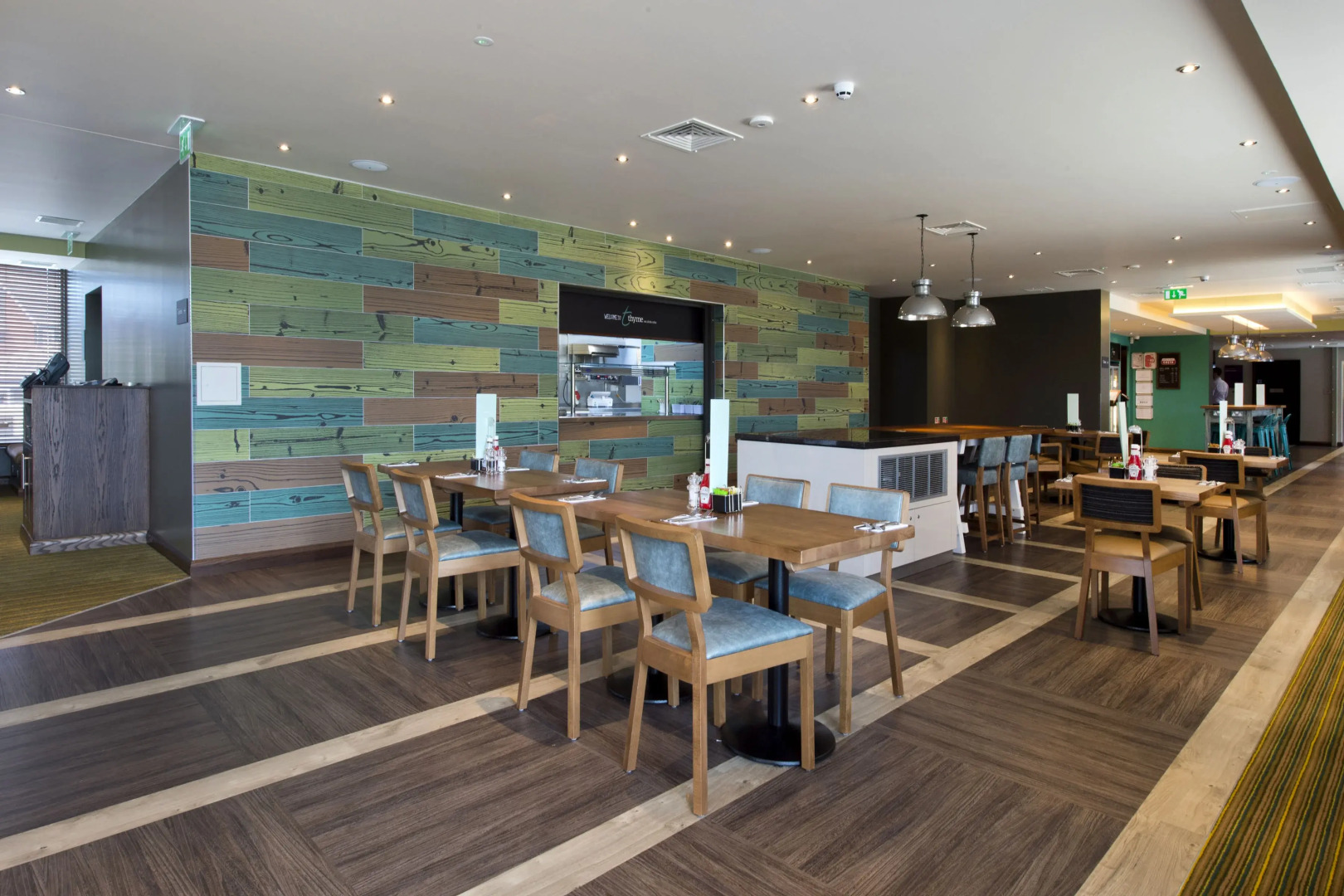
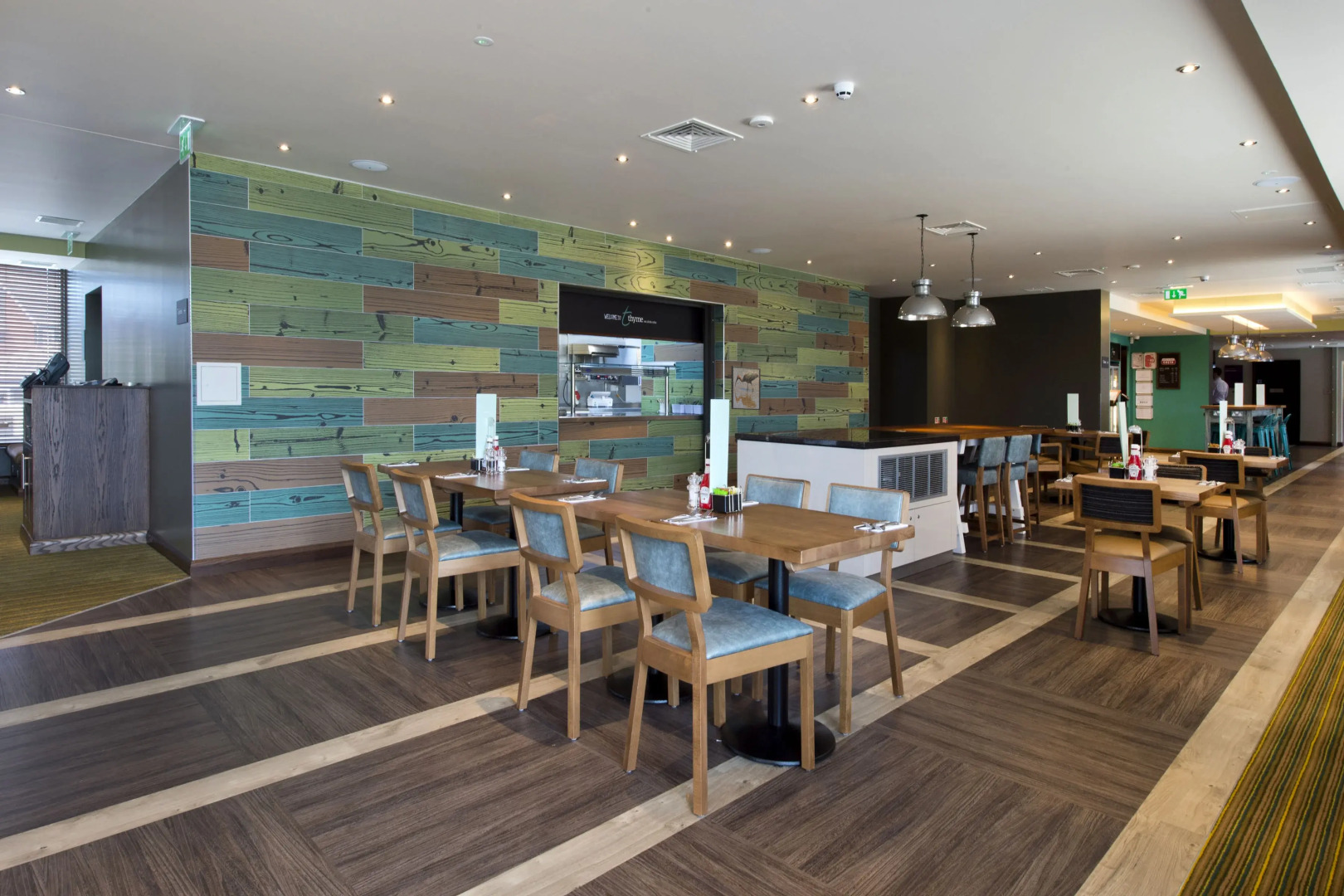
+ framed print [731,365,762,411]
